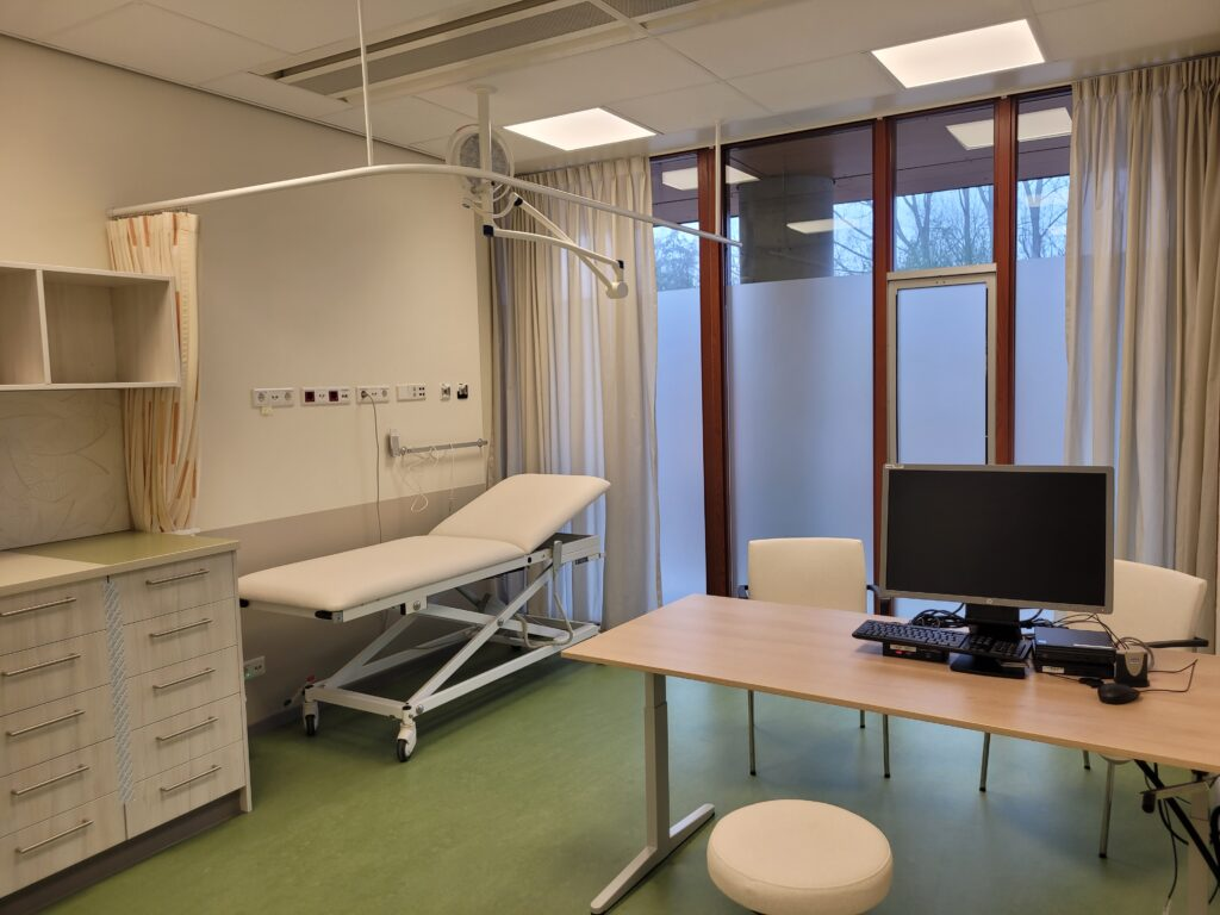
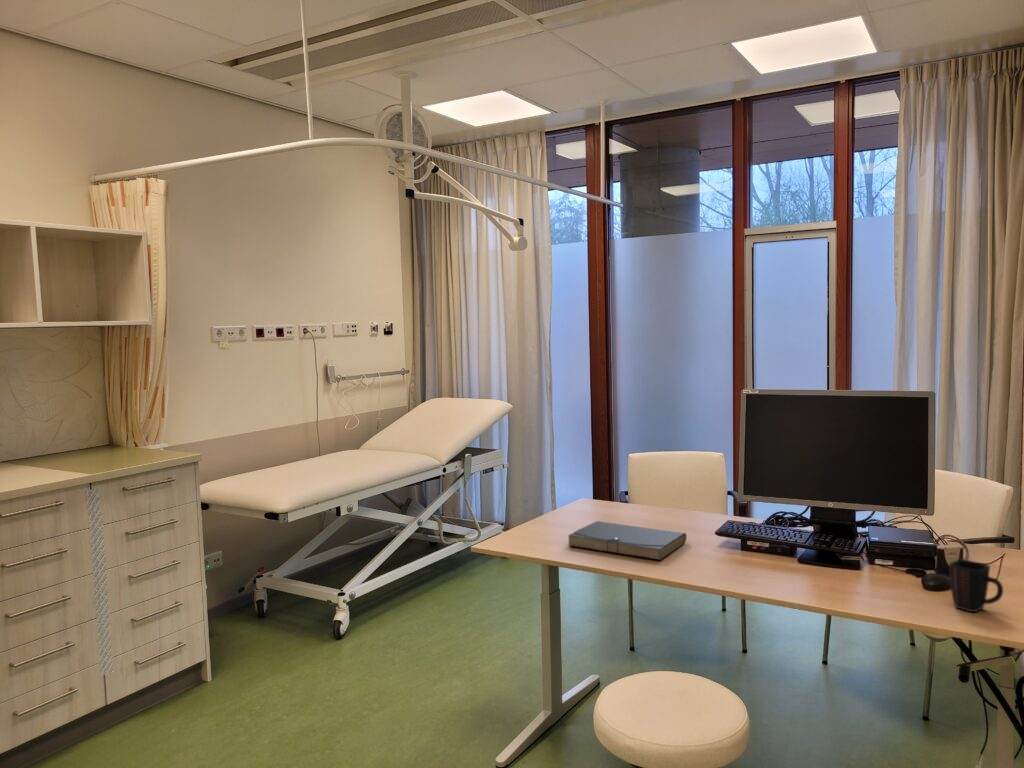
+ file folder [567,520,687,561]
+ mug [948,559,1004,613]
